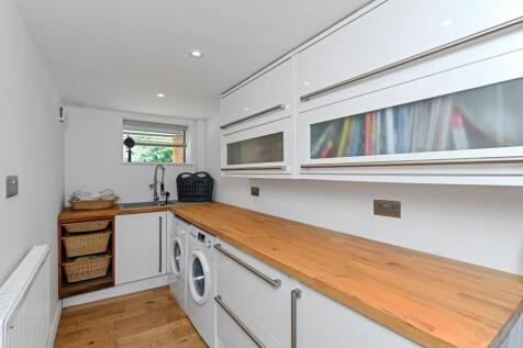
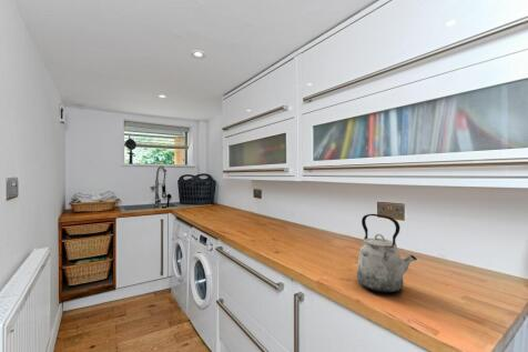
+ kettle [356,213,418,293]
